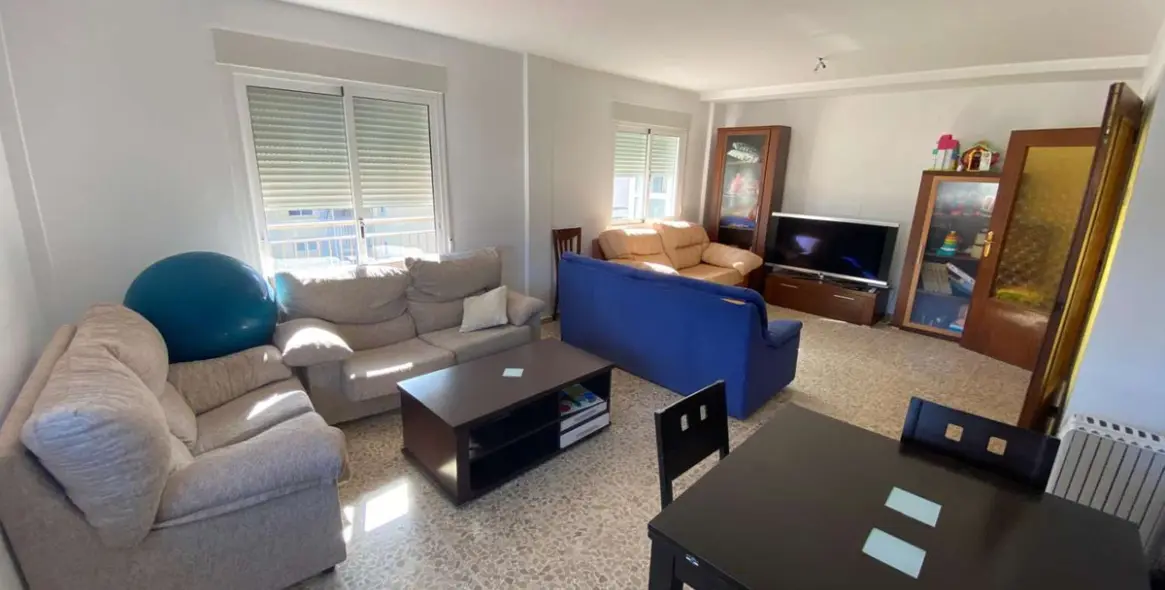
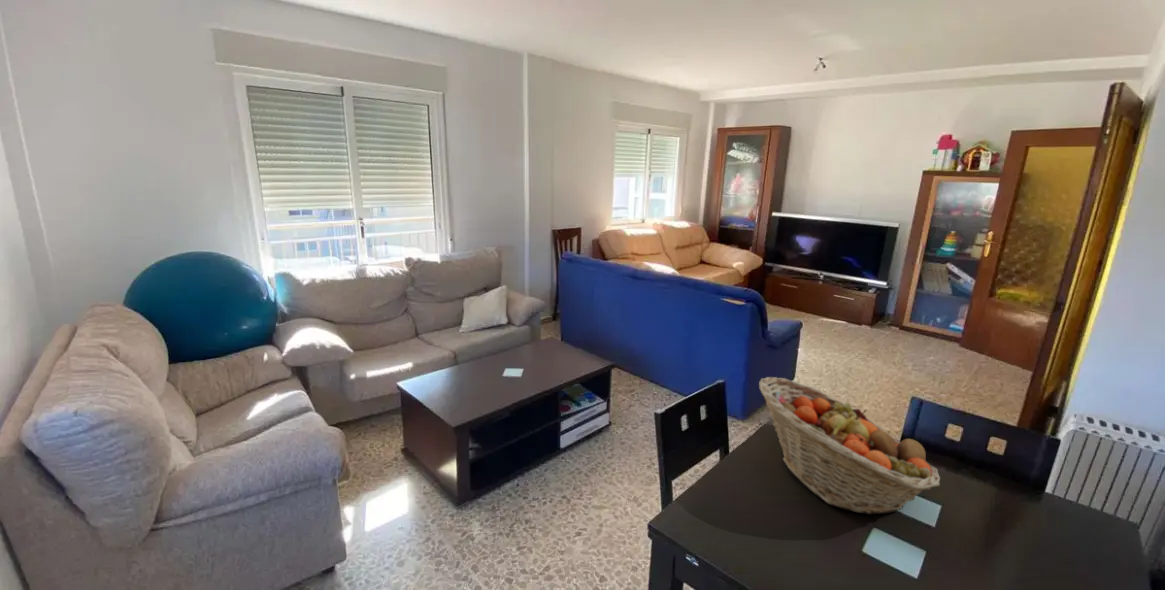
+ fruit basket [758,376,941,515]
